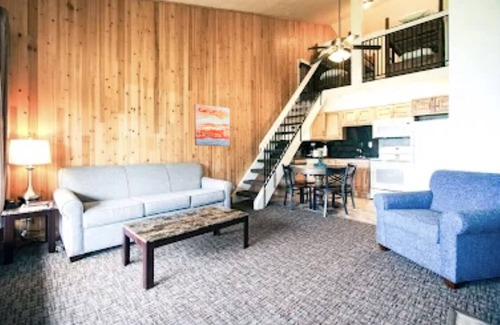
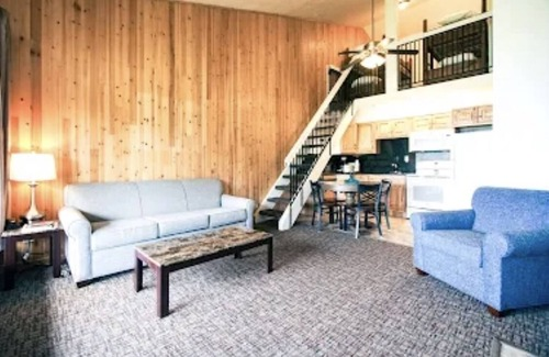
- wall art [194,103,231,147]
